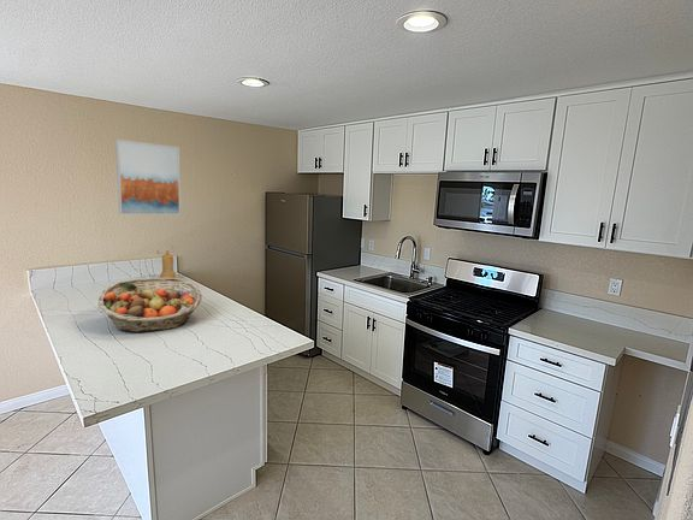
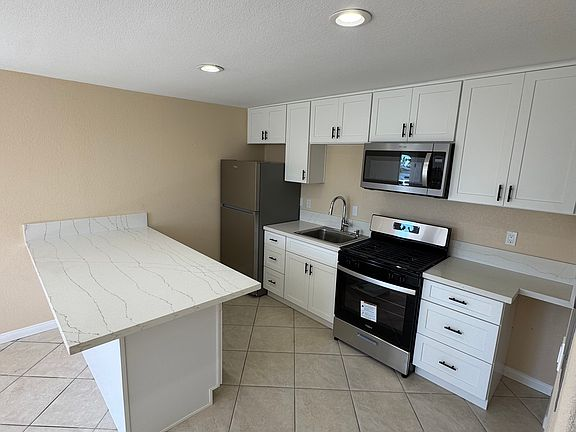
- pepper mill [155,249,177,282]
- wall art [114,138,182,217]
- fruit basket [96,277,203,333]
